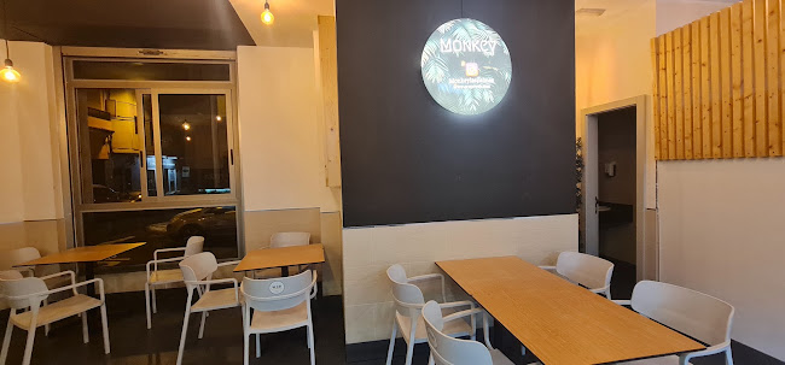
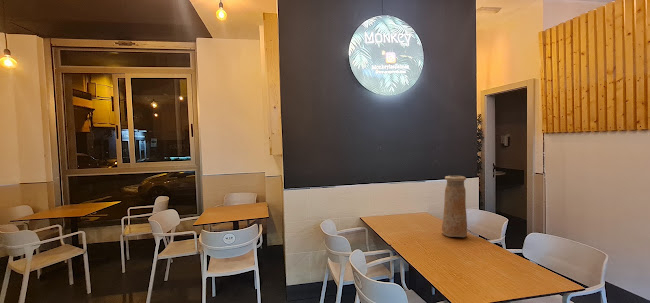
+ vase [441,175,468,238]
